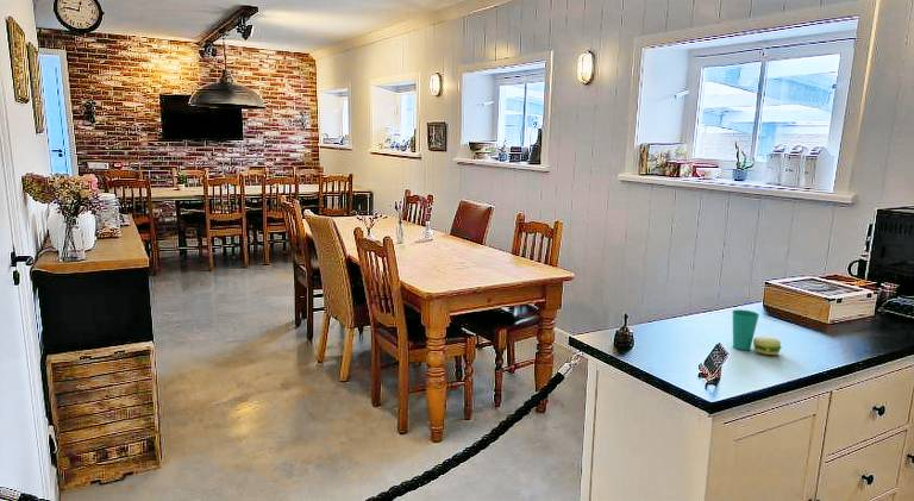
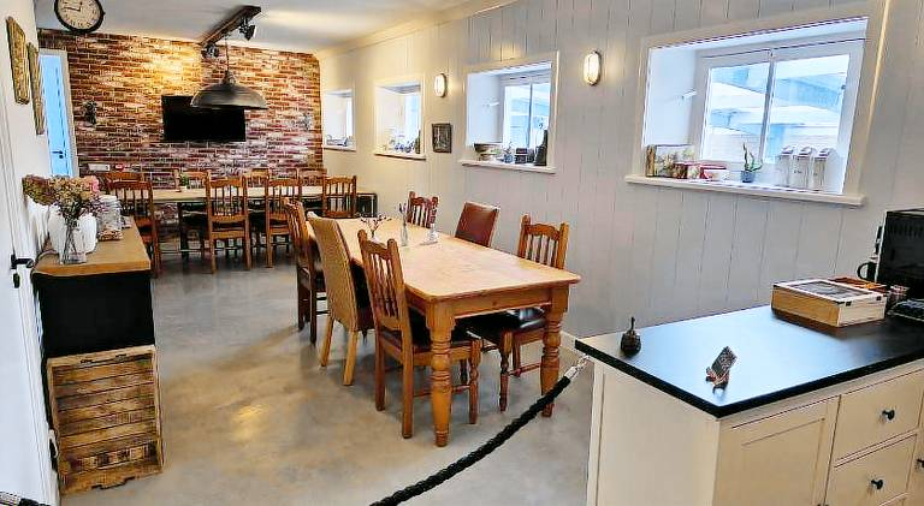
- cup [731,308,783,356]
